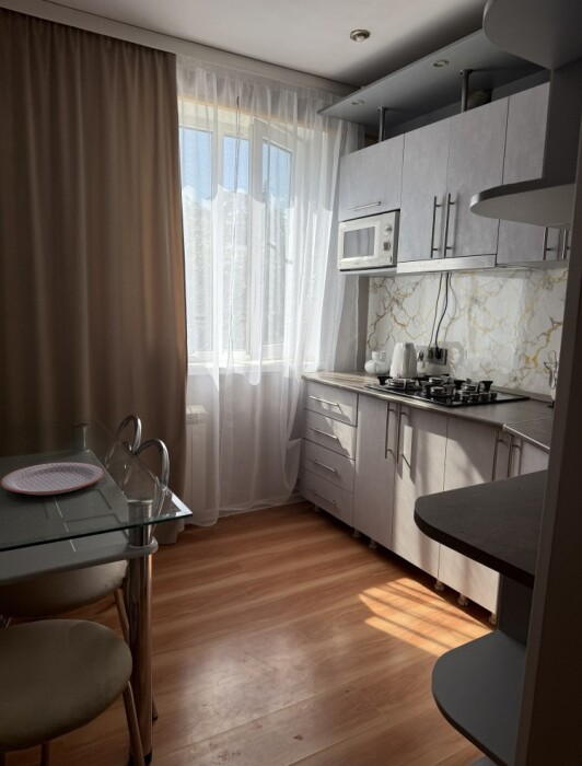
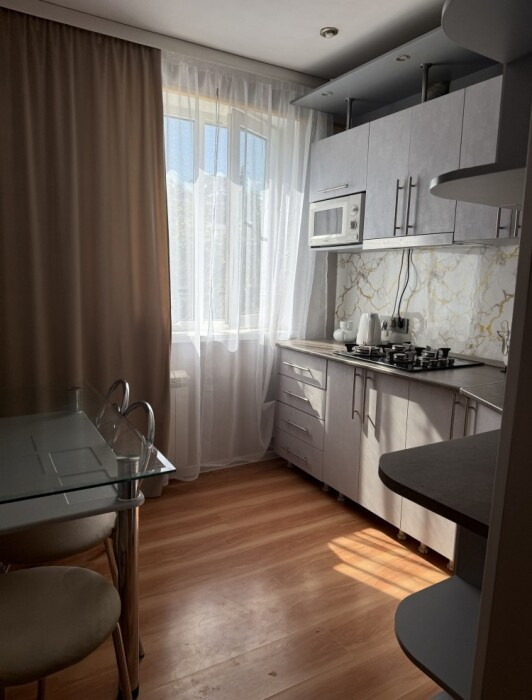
- plate [0,462,104,496]
